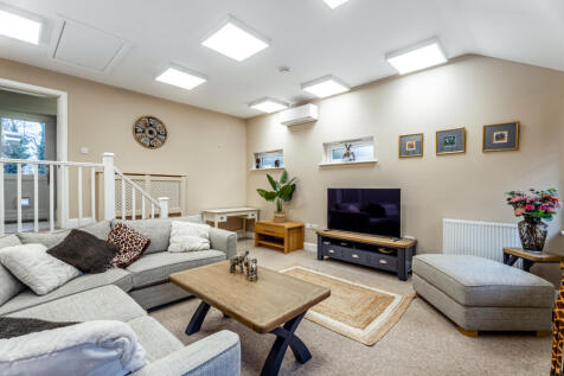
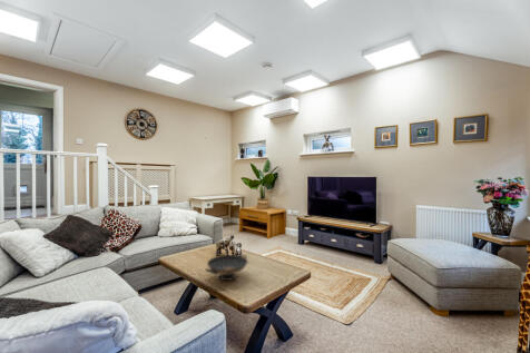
+ decorative bowl [204,254,248,282]
